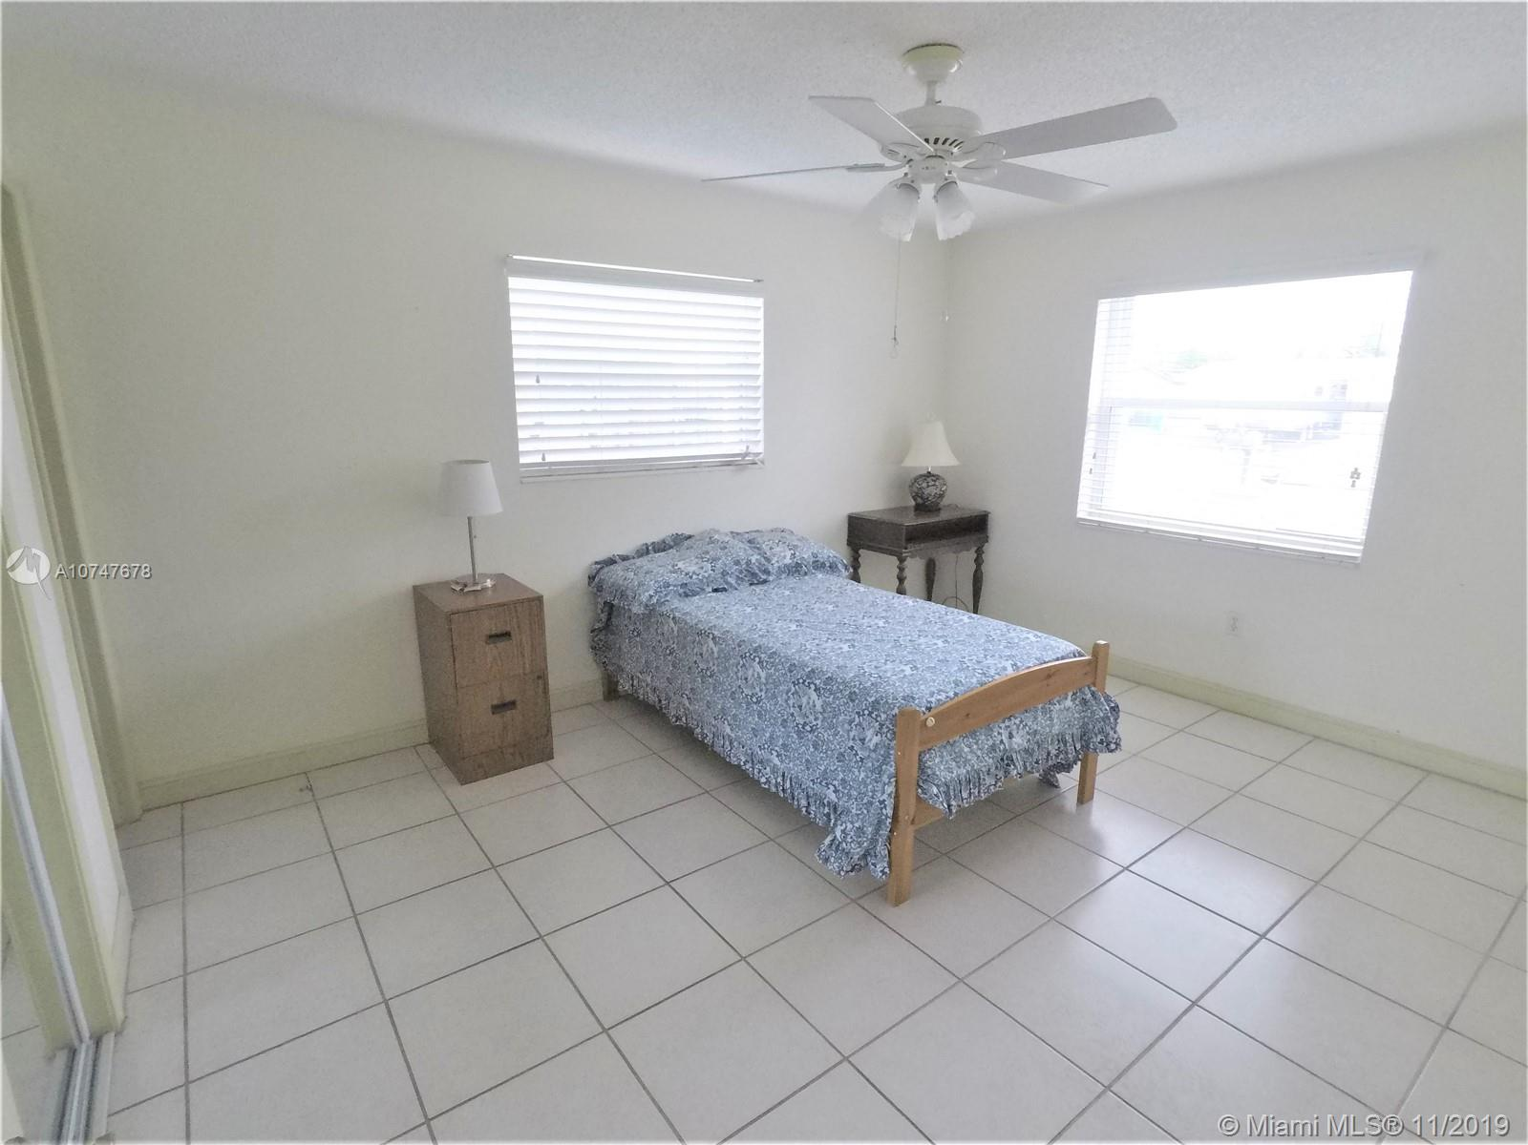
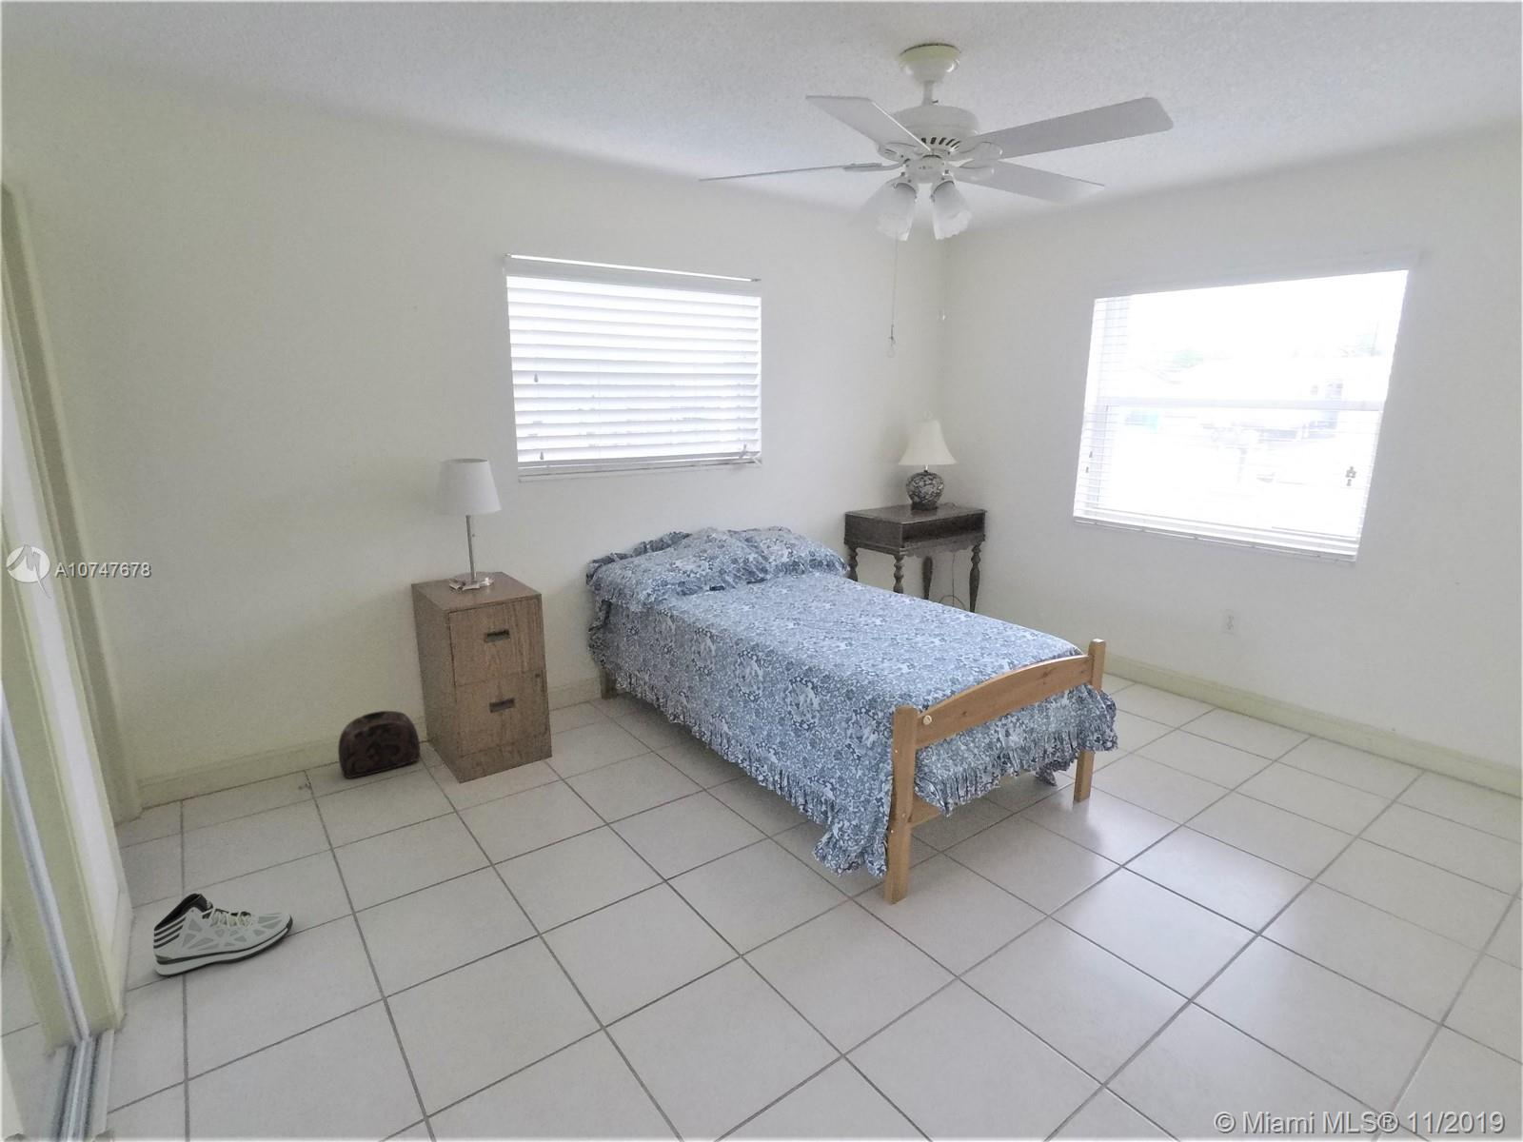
+ bag [337,710,422,780]
+ sneaker [152,892,294,976]
